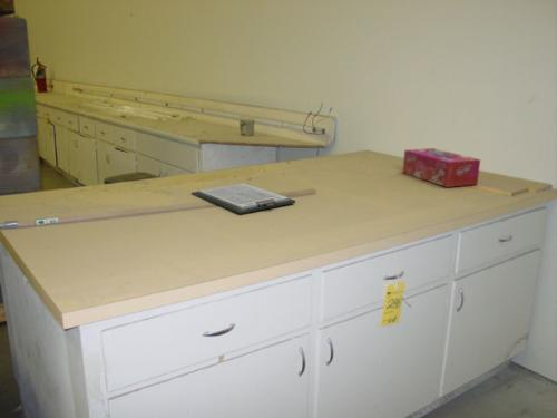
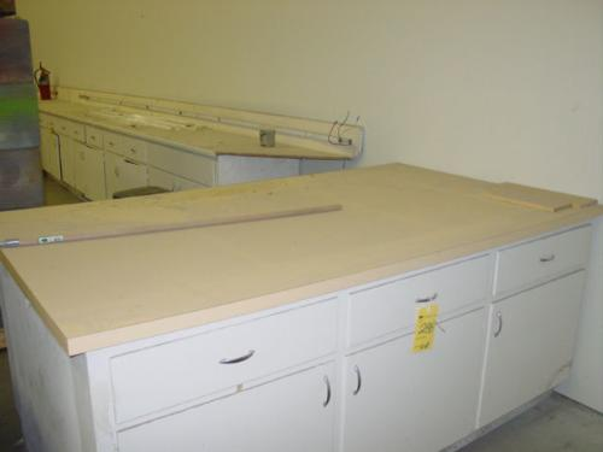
- clipboard [190,183,296,215]
- tissue box [402,147,481,188]
